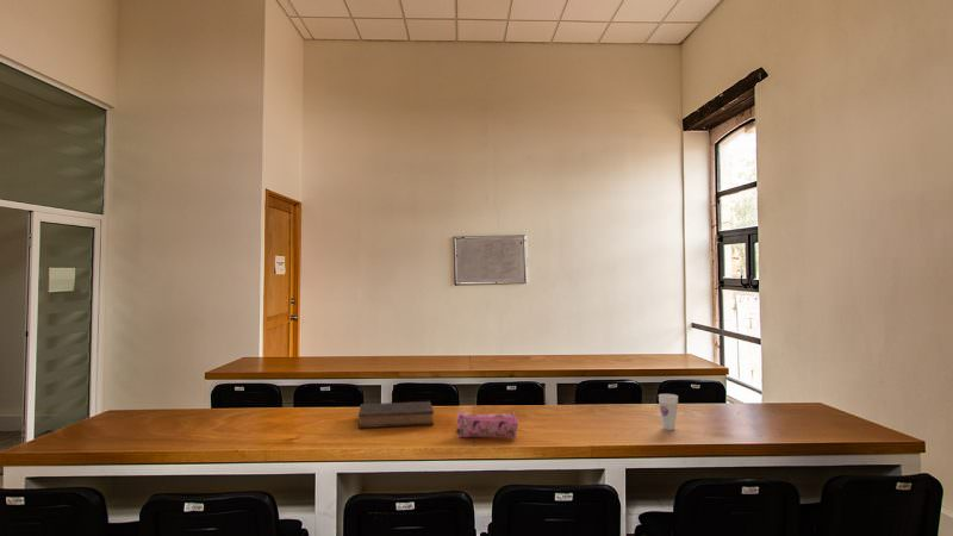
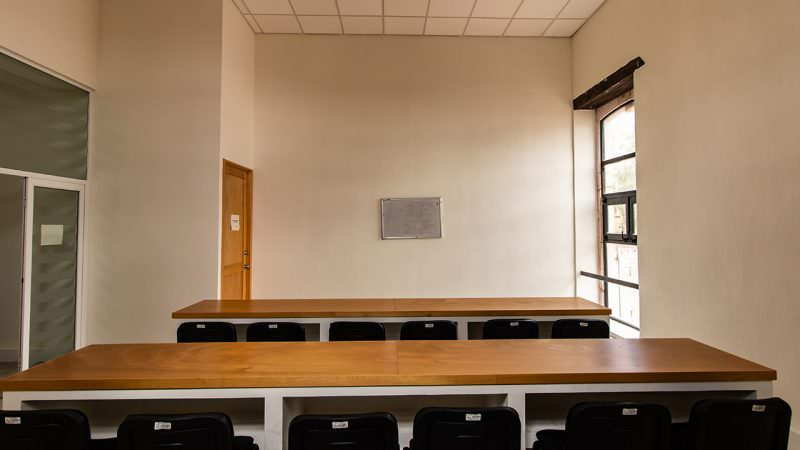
- pencil case [455,410,519,440]
- cup [658,393,679,431]
- book [357,400,435,429]
